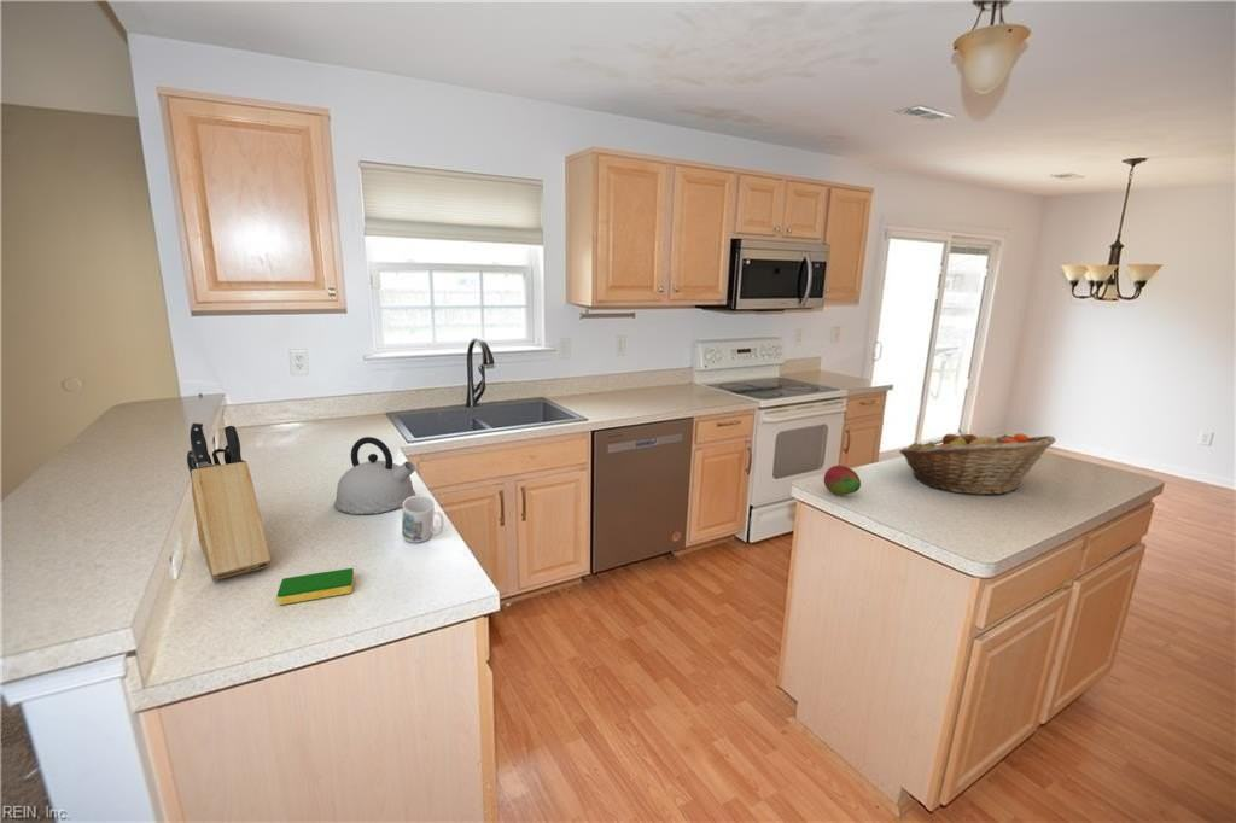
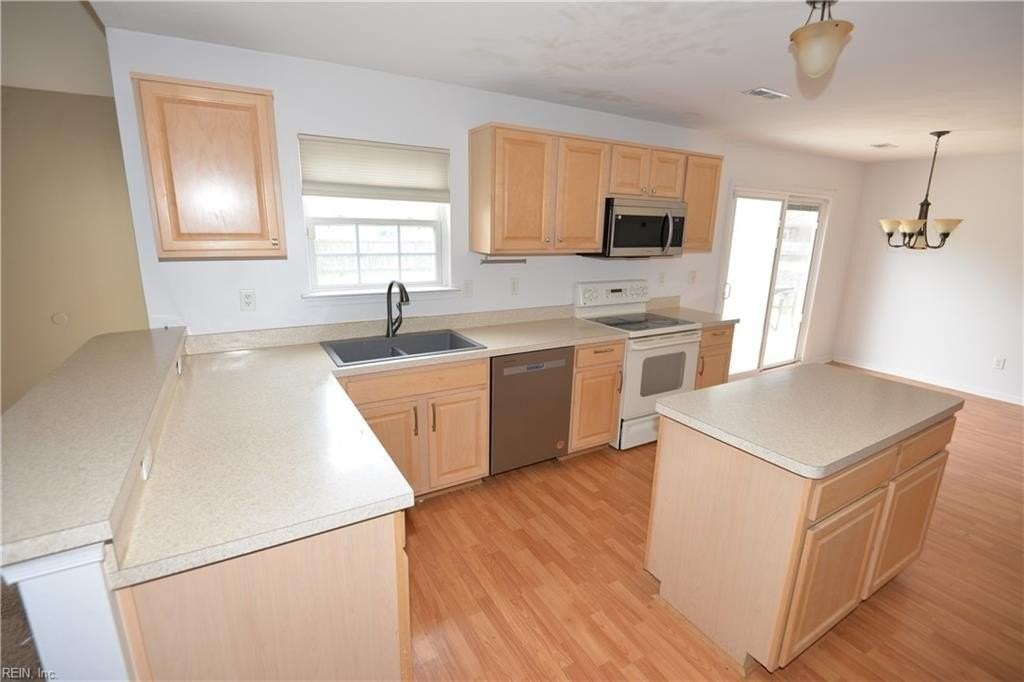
- fruit basket [898,428,1057,496]
- knife block [186,421,273,582]
- dish sponge [276,567,355,606]
- kettle [333,436,416,515]
- fruit [823,465,862,496]
- mug [401,495,445,544]
